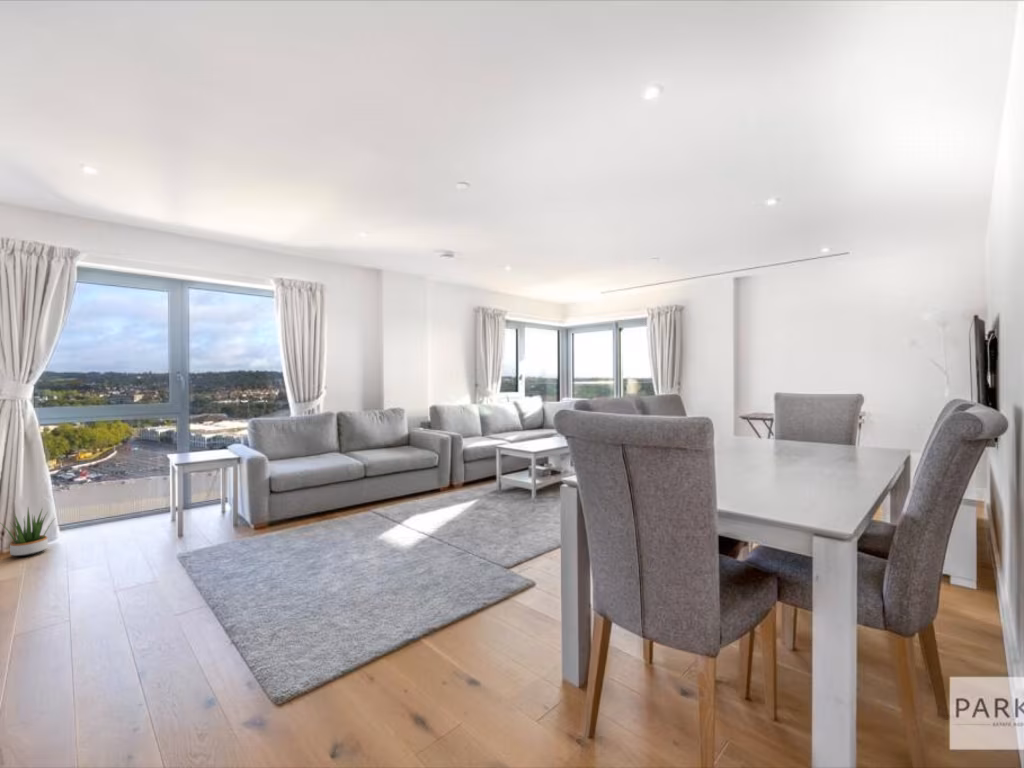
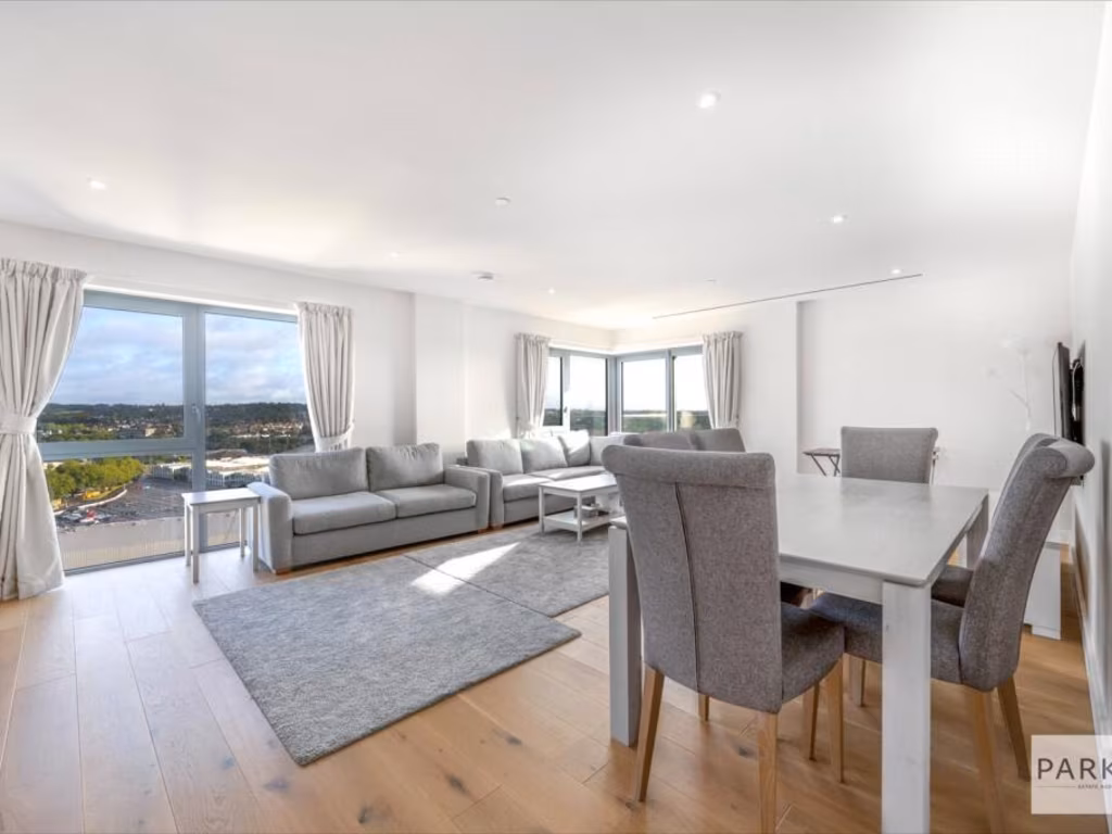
- potted plant [0,506,55,557]
